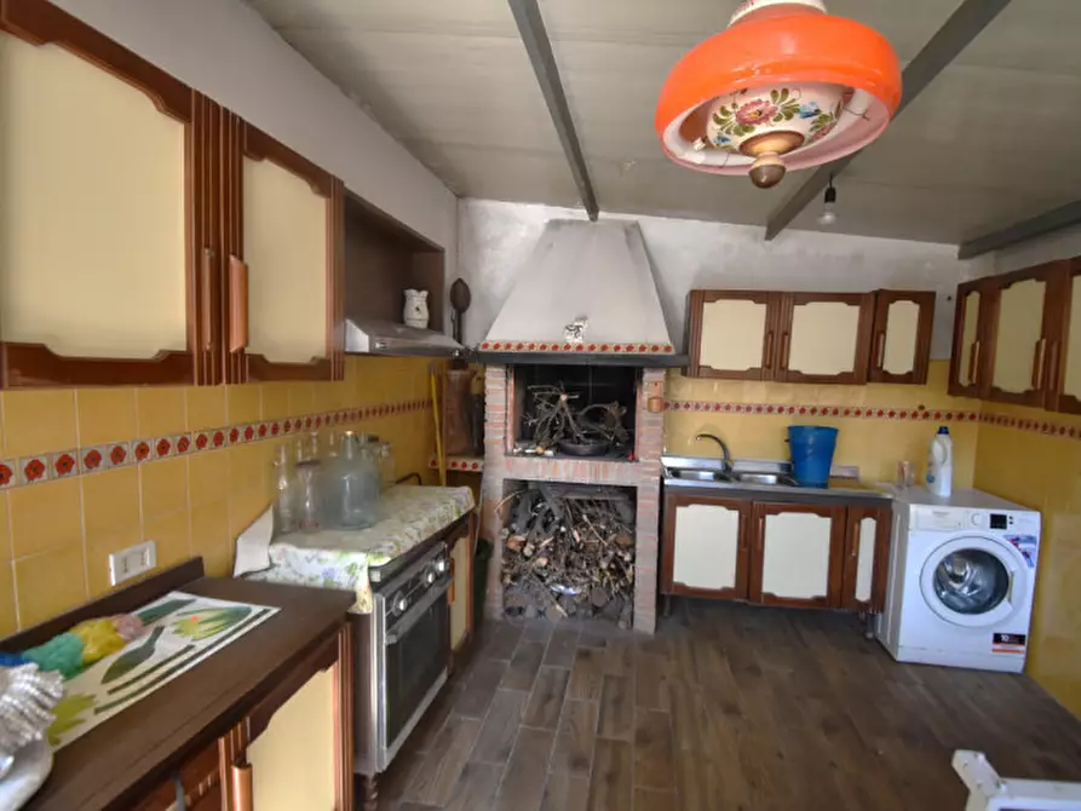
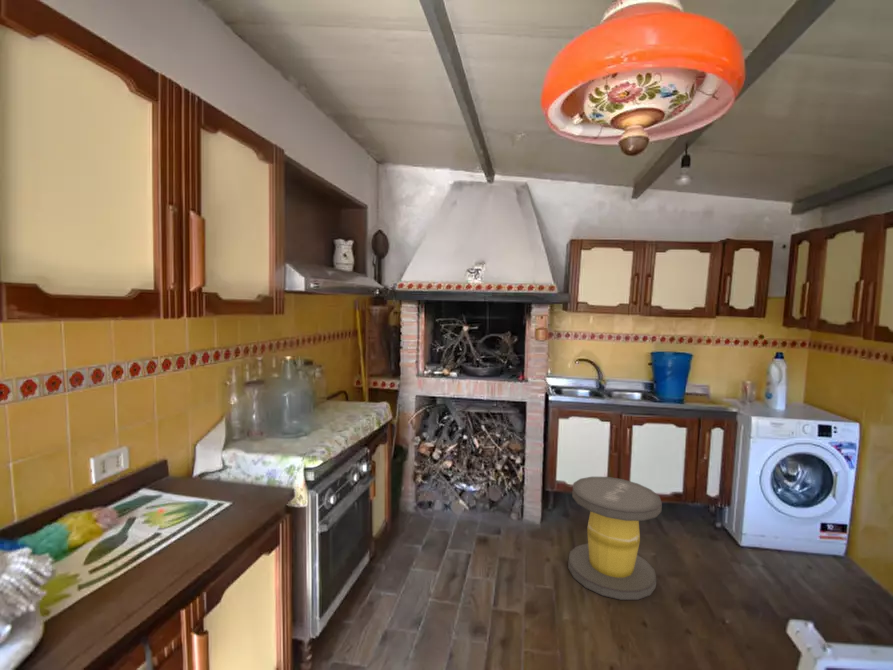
+ stool [567,476,663,601]
